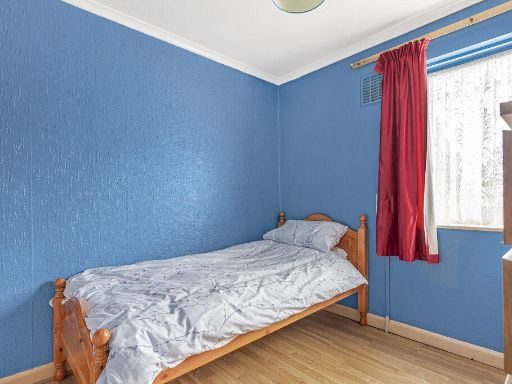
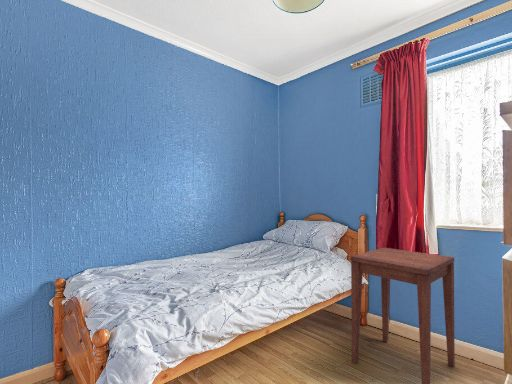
+ side table [350,247,456,384]
